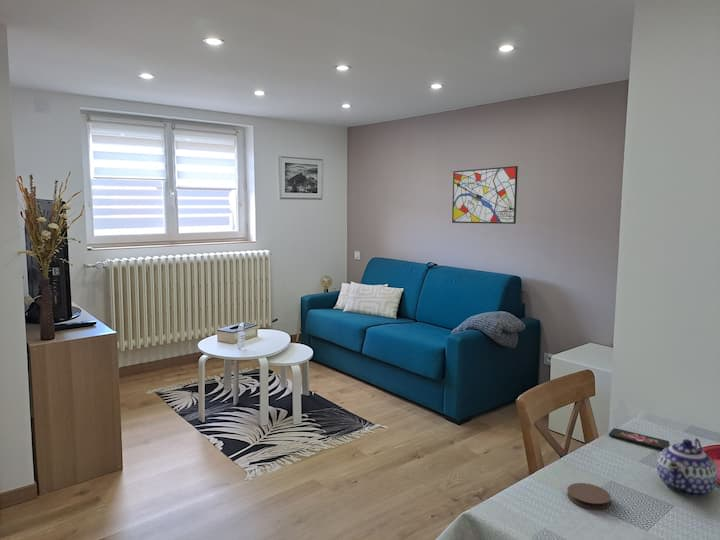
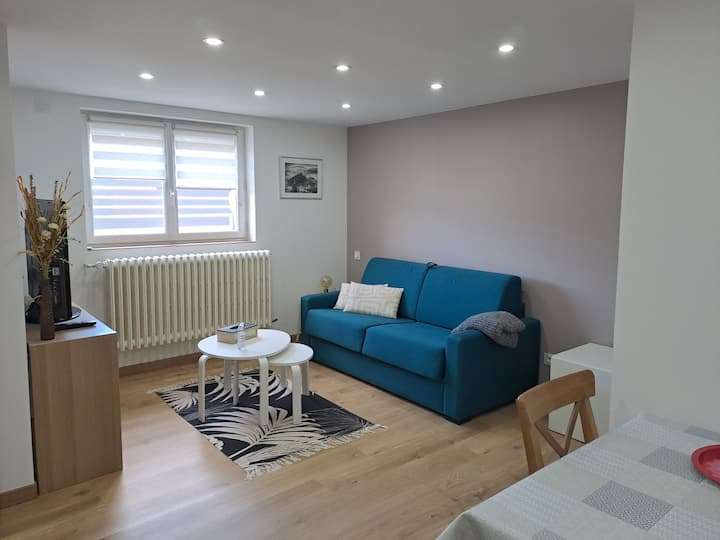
- teapot [656,437,719,498]
- smartphone [608,427,670,450]
- coaster [566,482,612,510]
- wall art [451,165,519,225]
